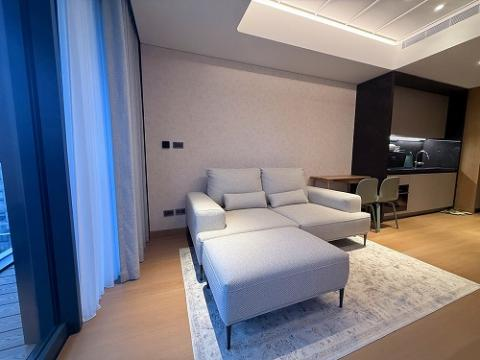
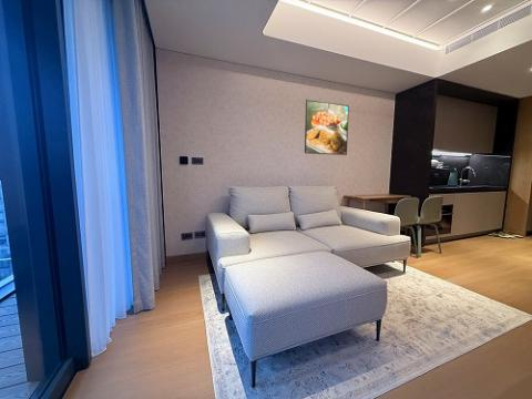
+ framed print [304,99,350,156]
